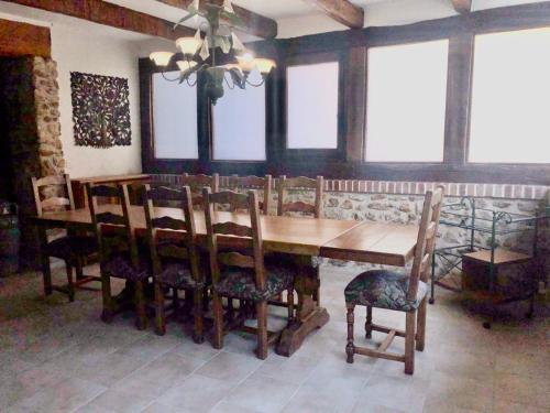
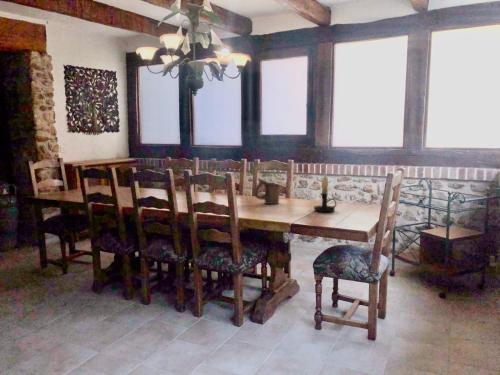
+ ceramic pitcher [253,177,281,205]
+ candle holder [313,171,337,213]
